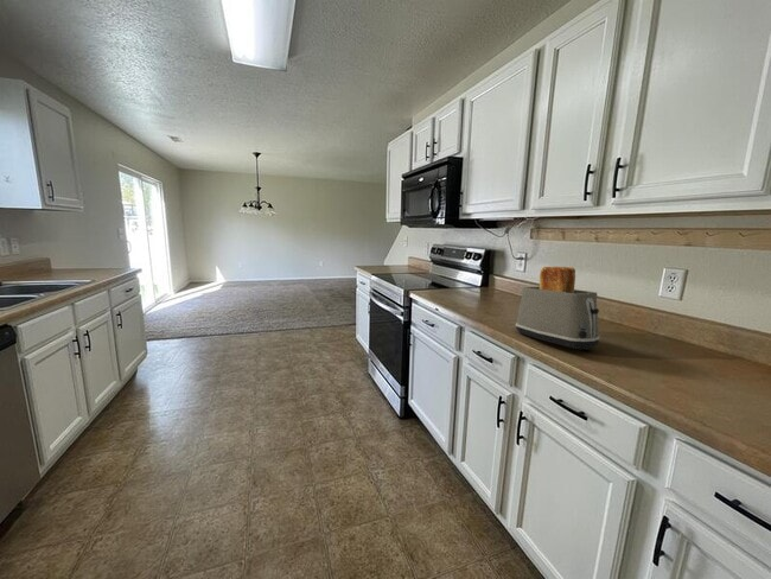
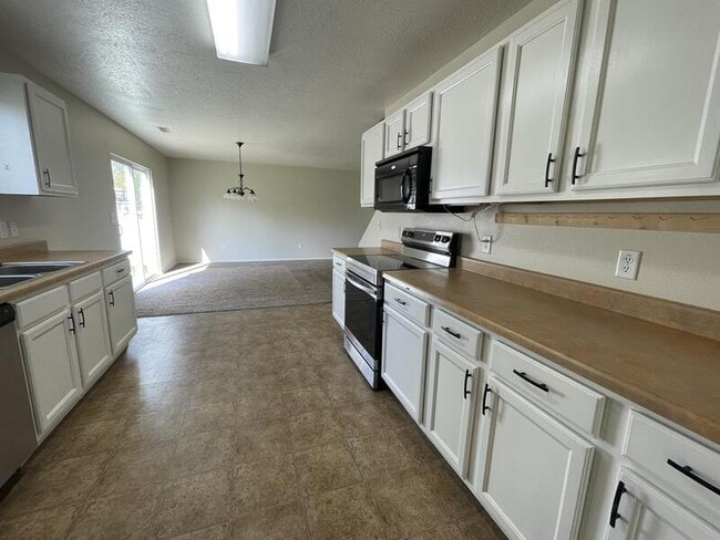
- toaster [515,266,601,350]
